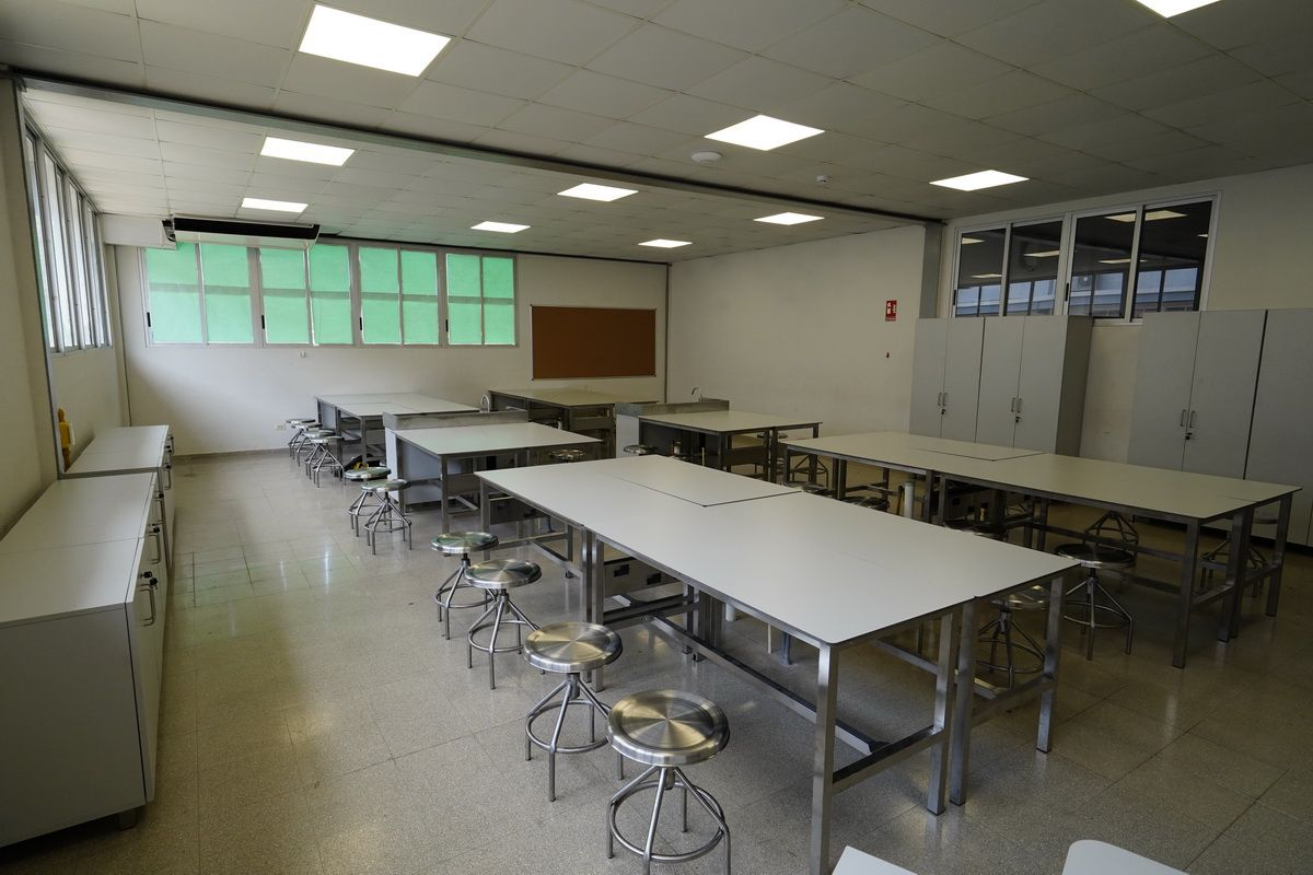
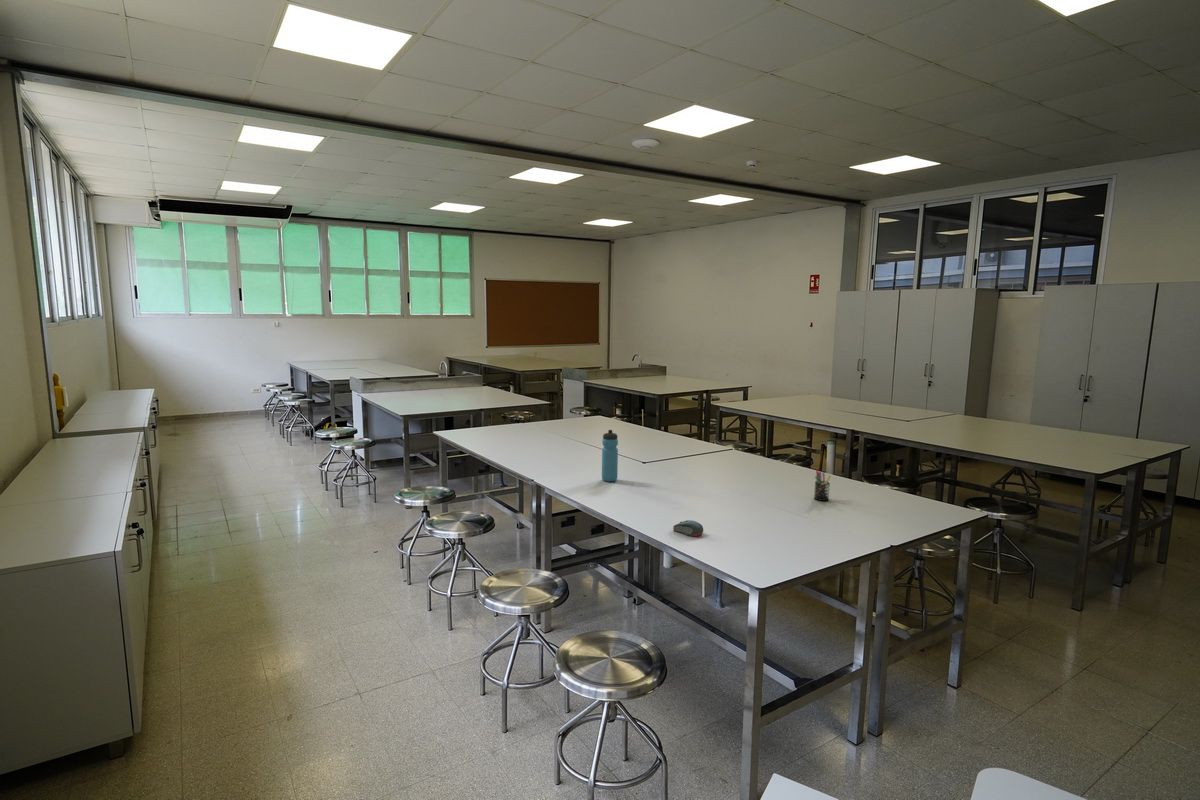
+ computer mouse [672,519,704,537]
+ water bottle [601,429,619,483]
+ pen holder [813,468,832,502]
